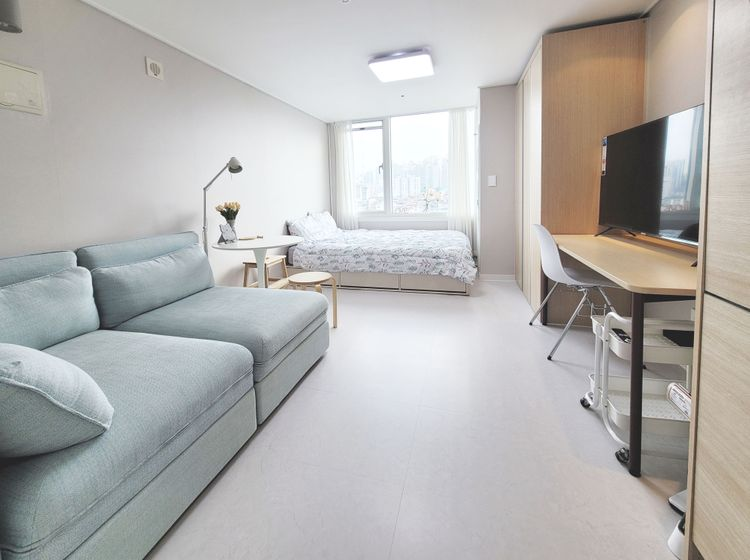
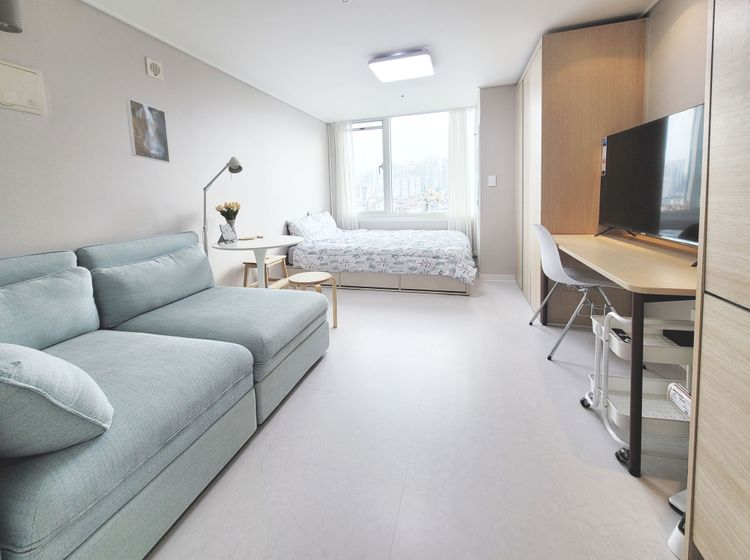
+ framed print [125,98,171,164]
